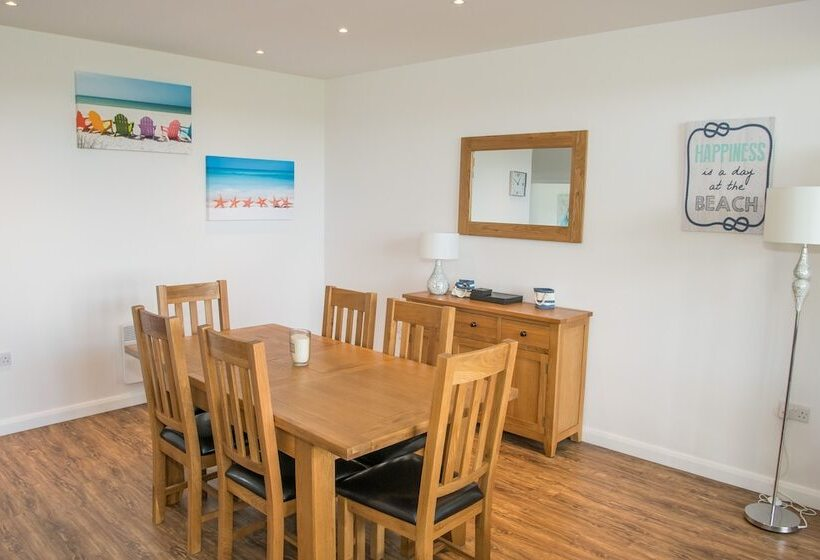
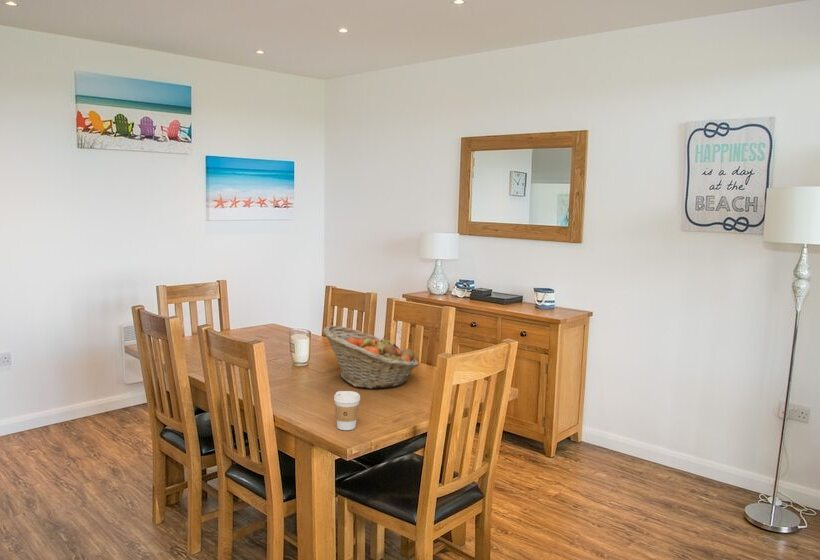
+ fruit basket [322,325,420,390]
+ coffee cup [333,390,361,431]
